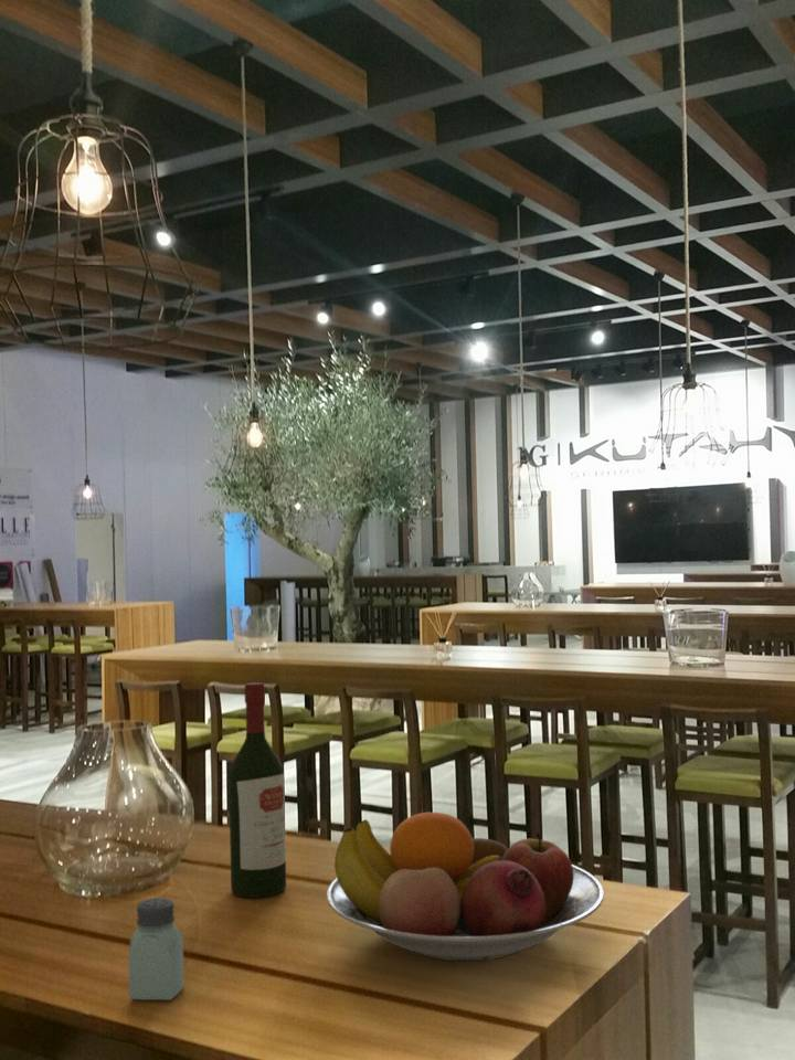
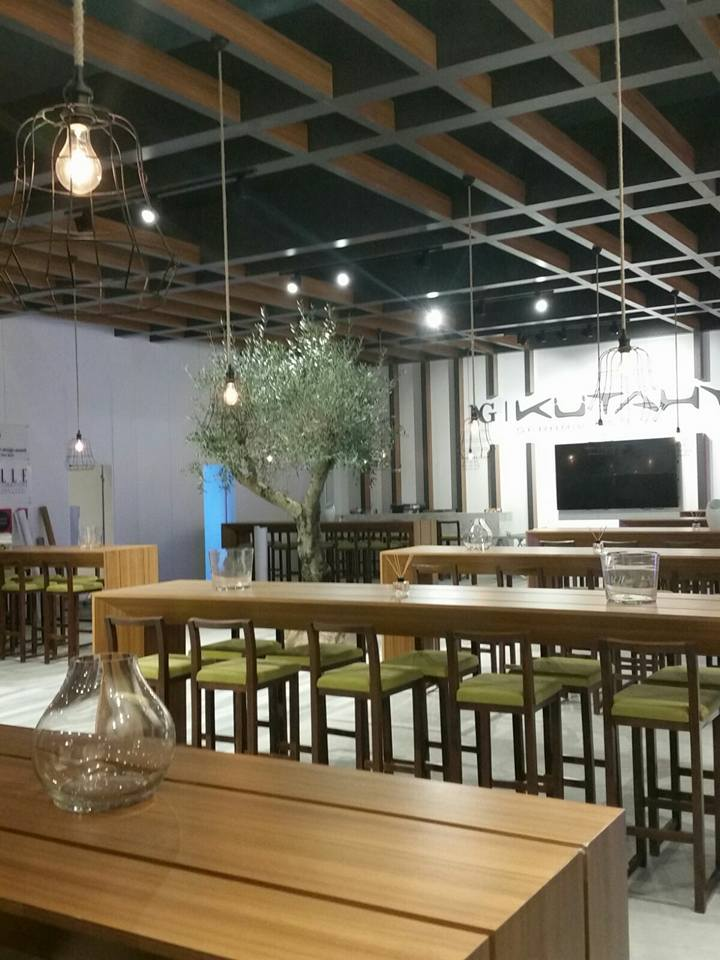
- fruit bowl [326,812,605,962]
- saltshaker [128,897,184,1001]
- wine bottle [227,681,287,899]
